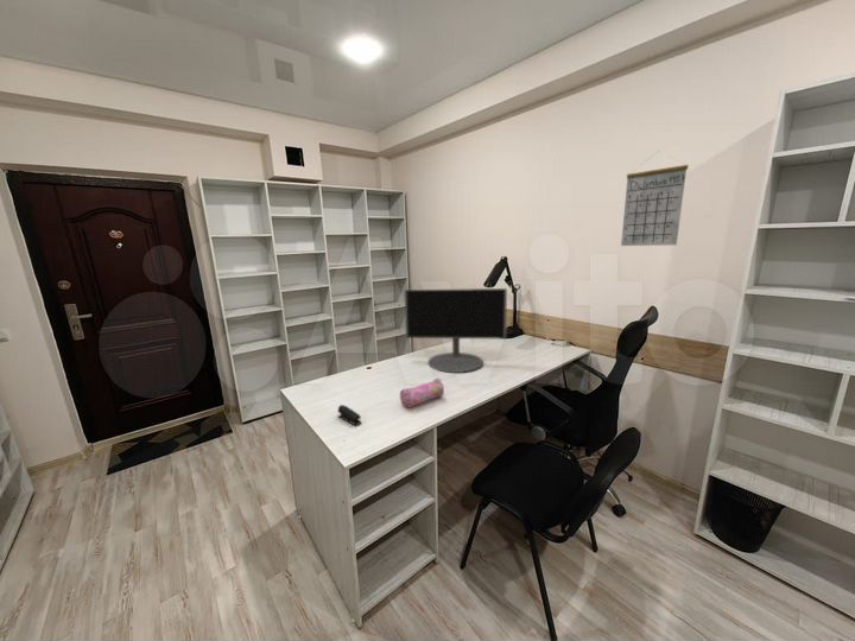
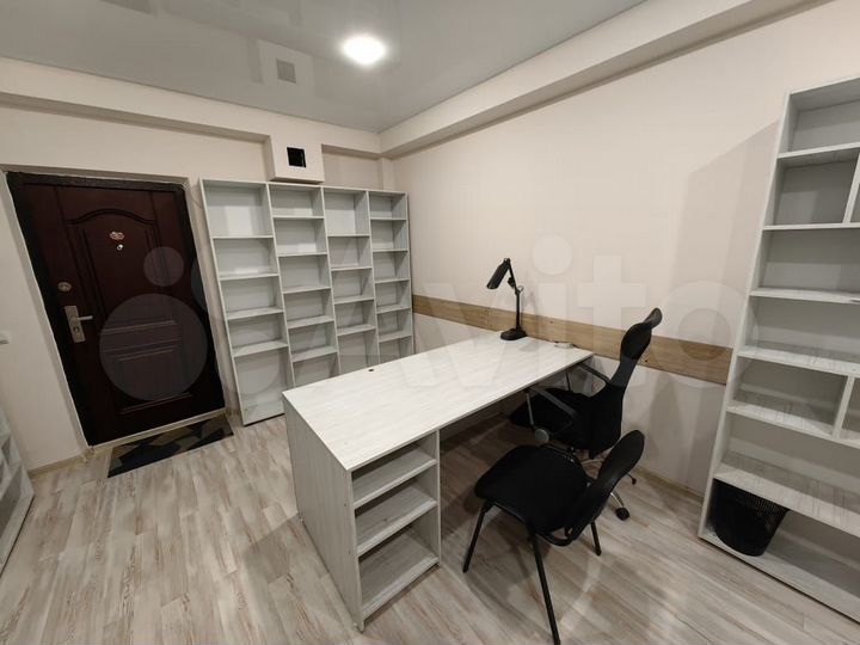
- pencil case [399,377,445,408]
- stapler [336,404,362,426]
- calendar [620,150,689,247]
- computer monitor [404,287,508,374]
